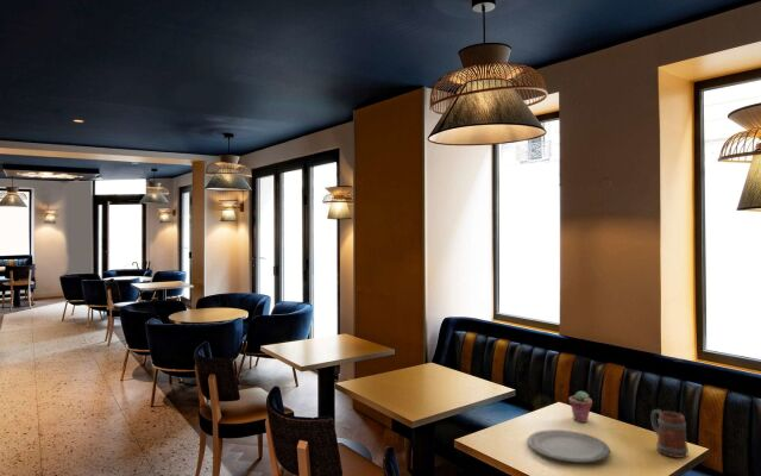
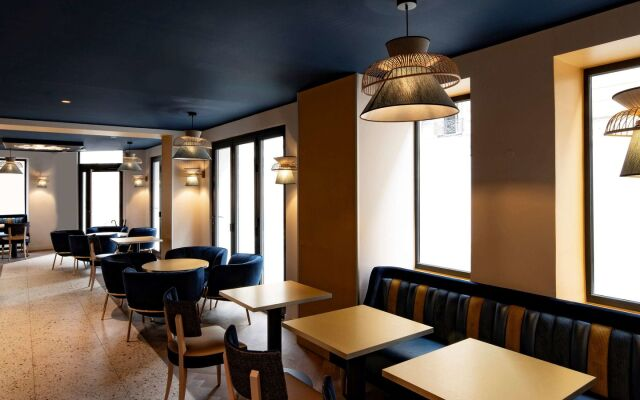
- mug [650,408,690,459]
- plate [527,428,611,464]
- potted succulent [568,390,593,424]
